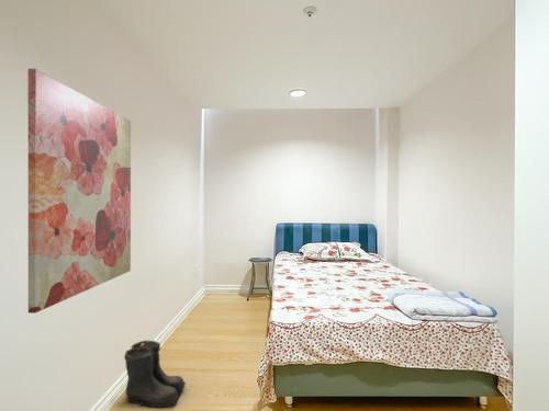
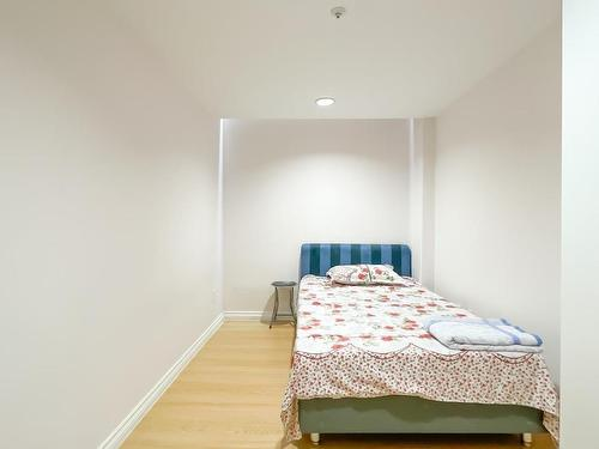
- boots [123,339,187,410]
- wall art [27,68,132,315]
